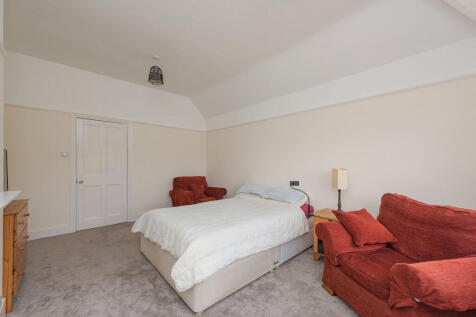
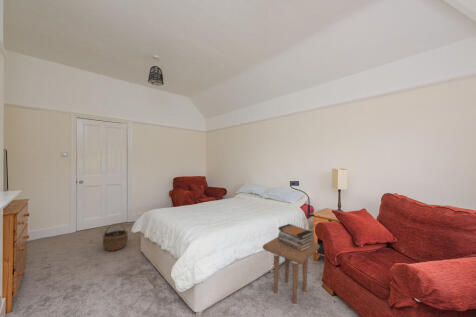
+ book stack [277,223,314,252]
+ wicker basket [102,223,129,252]
+ side table [262,236,321,306]
